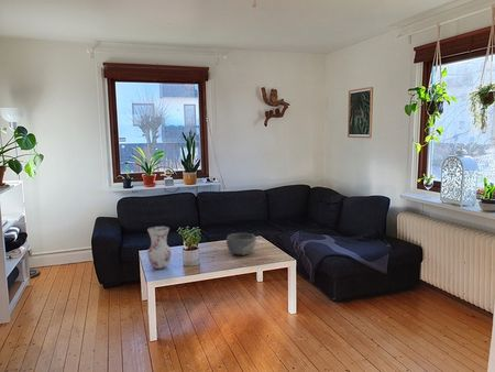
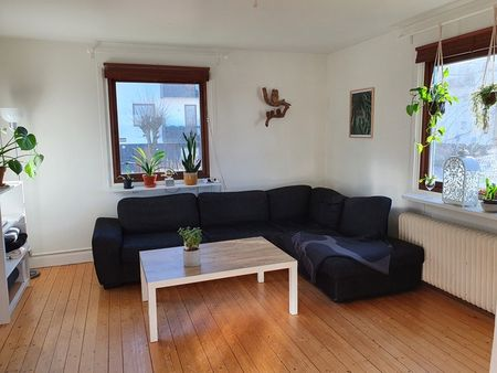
- bowl [226,232,257,256]
- vase [146,226,173,270]
